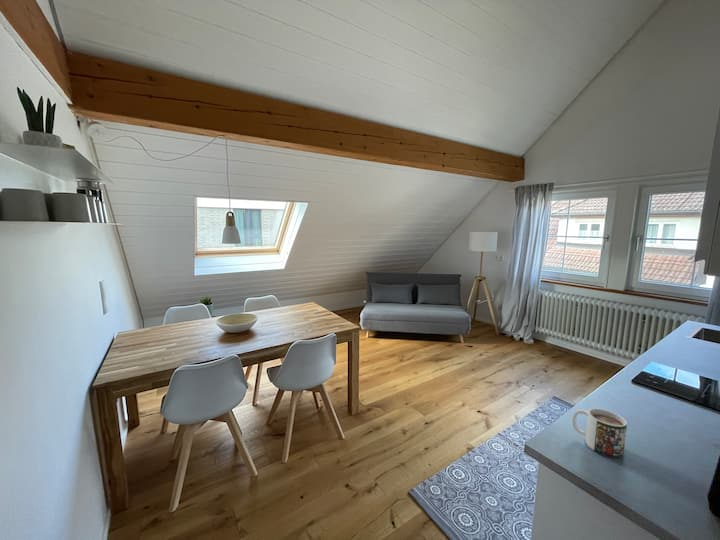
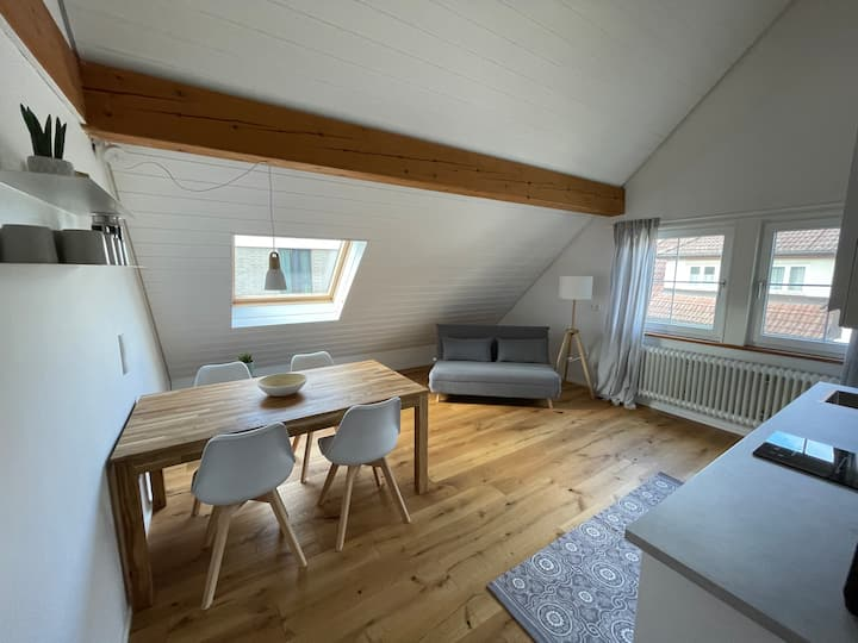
- mug [571,408,628,459]
